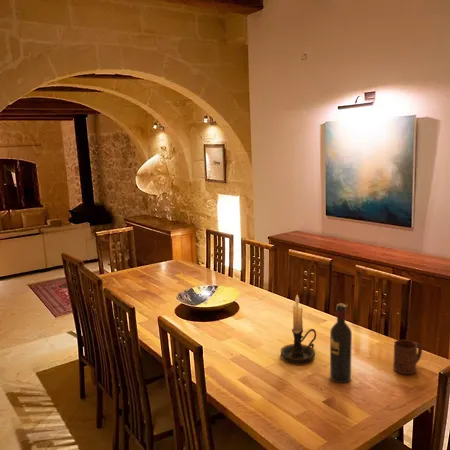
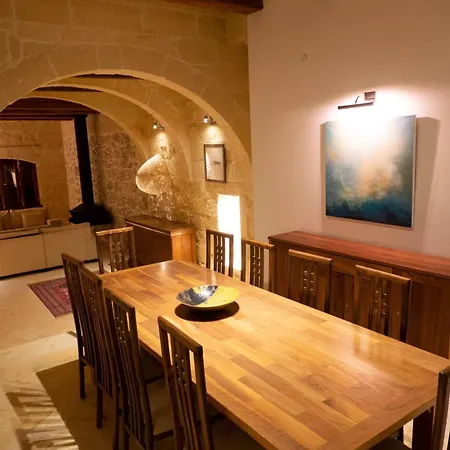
- candle holder [280,294,317,364]
- cup [392,339,423,375]
- wine bottle [329,303,353,384]
